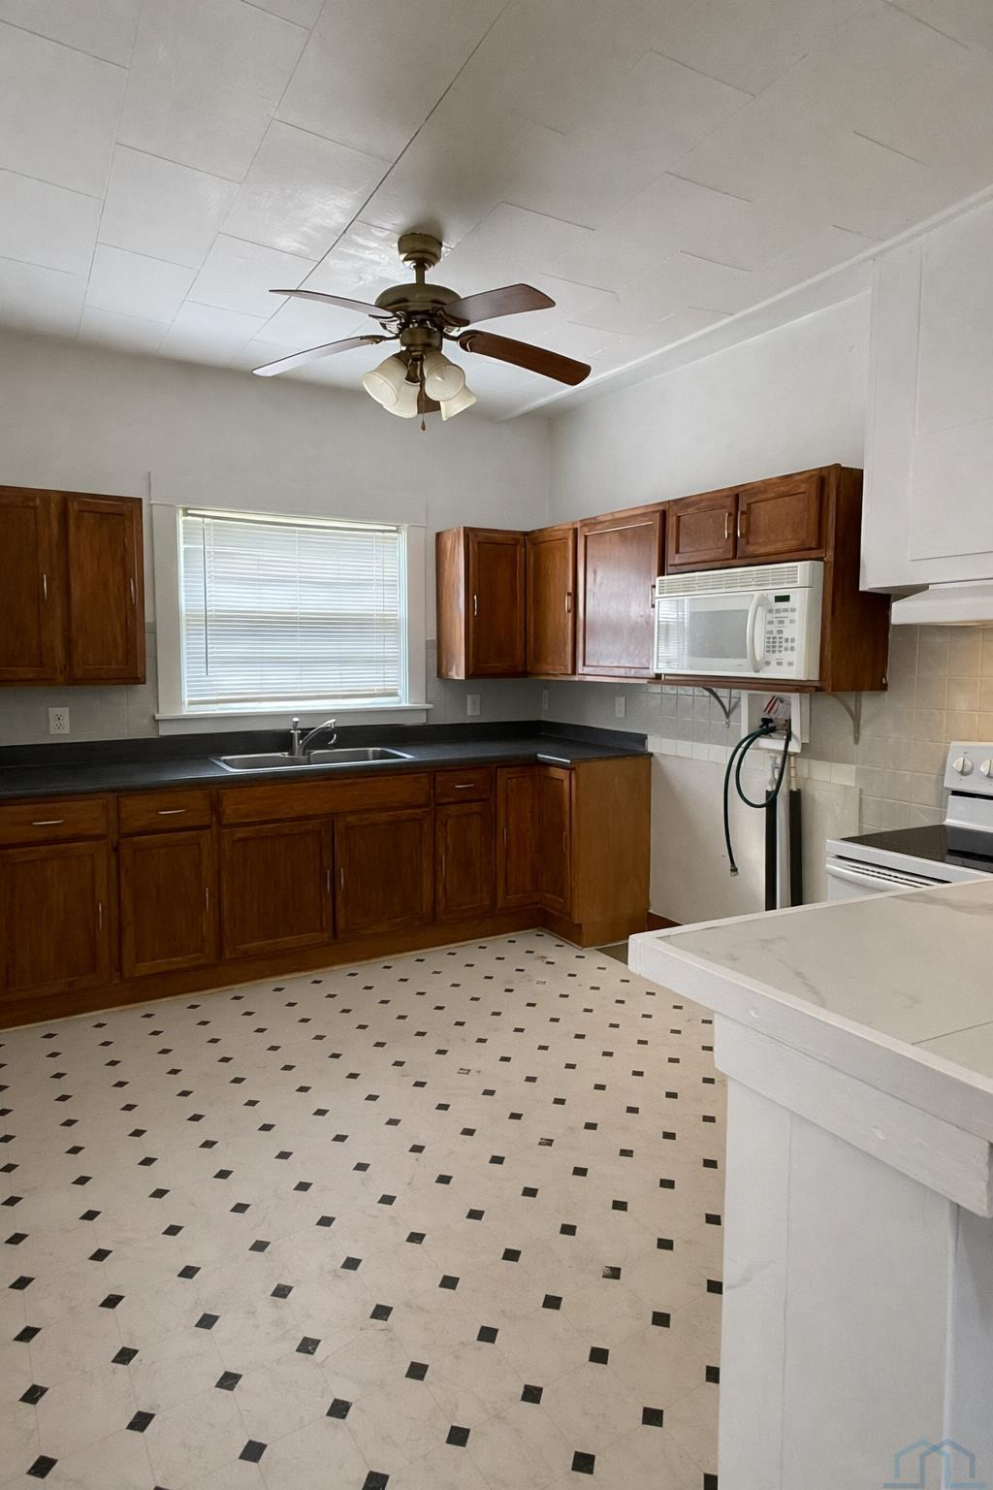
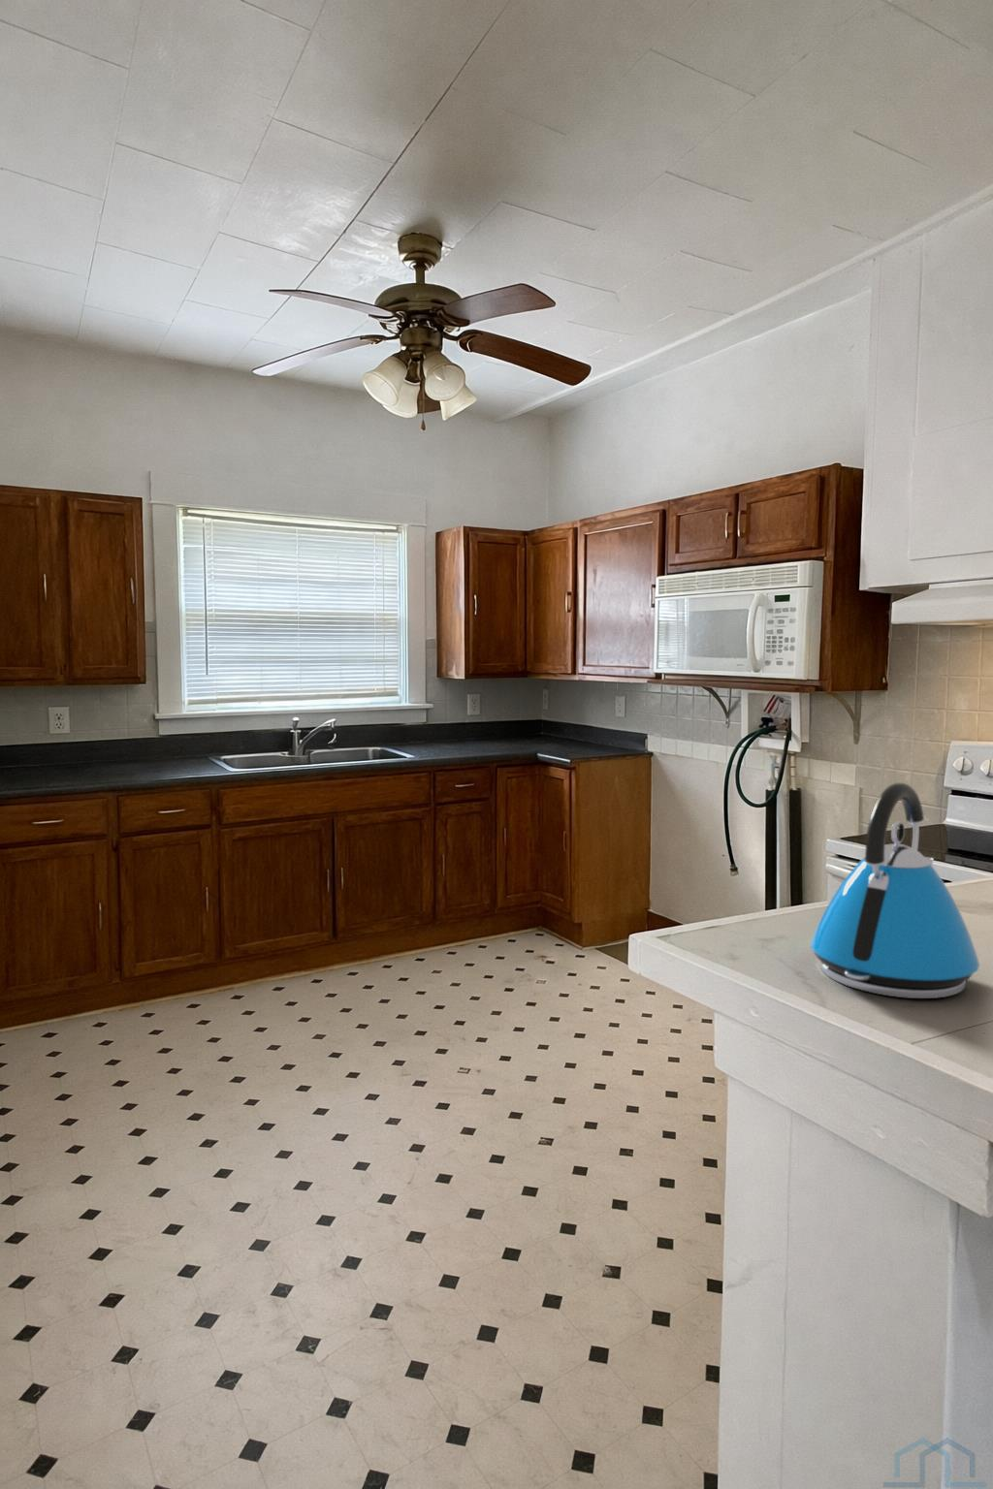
+ kettle [810,782,981,999]
